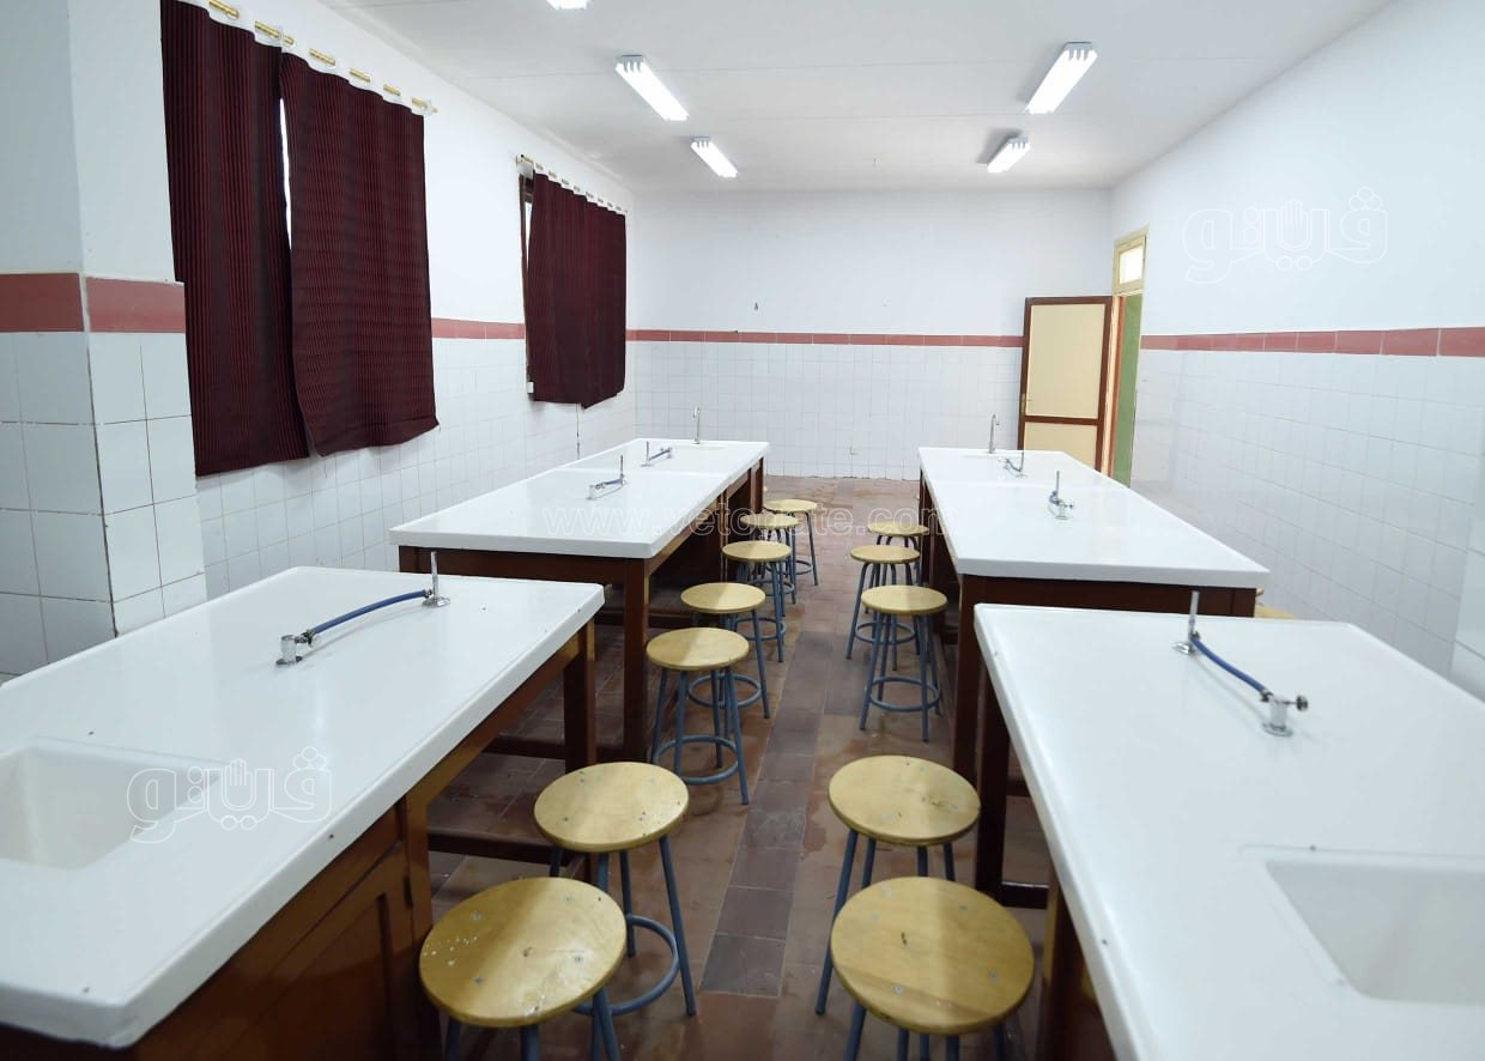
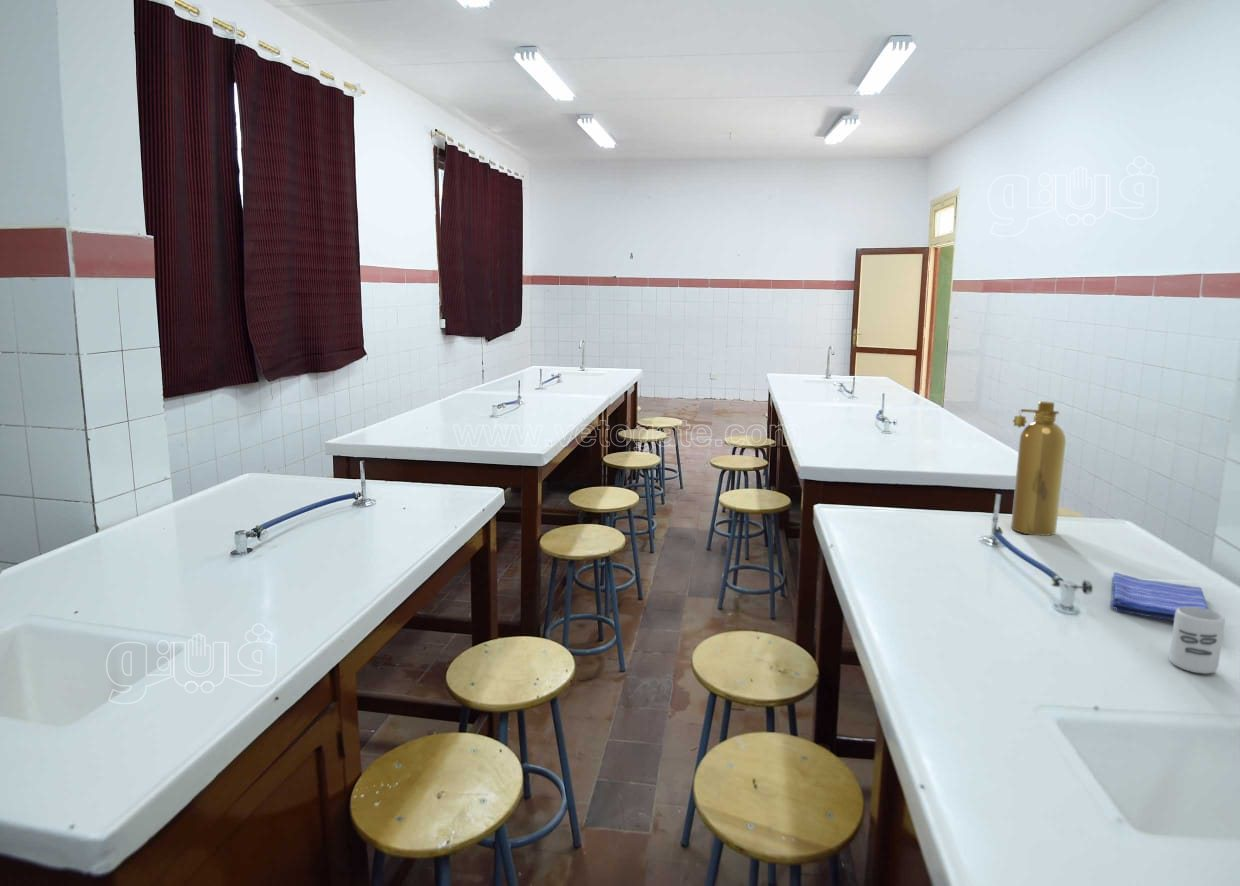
+ spray bottle [1010,400,1067,537]
+ dish towel [1110,571,1209,622]
+ cup [1168,607,1226,675]
